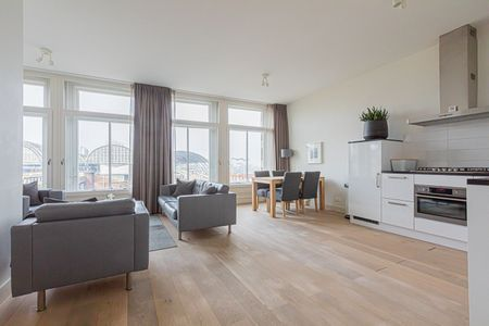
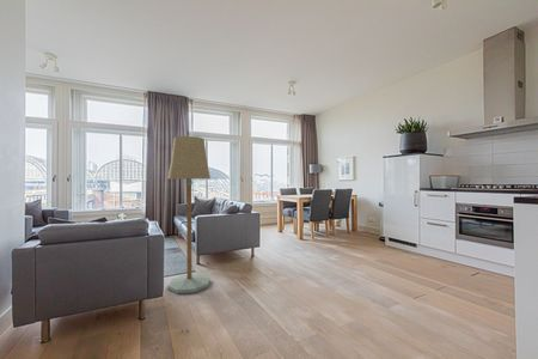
+ floor lamp [166,135,212,294]
